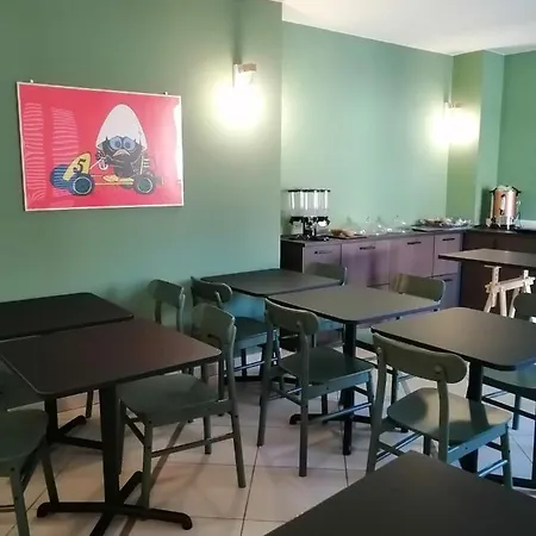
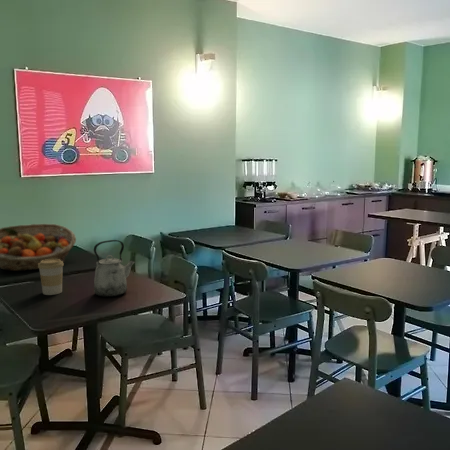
+ fruit basket [0,223,77,272]
+ kettle [93,239,136,298]
+ coffee cup [38,259,65,296]
